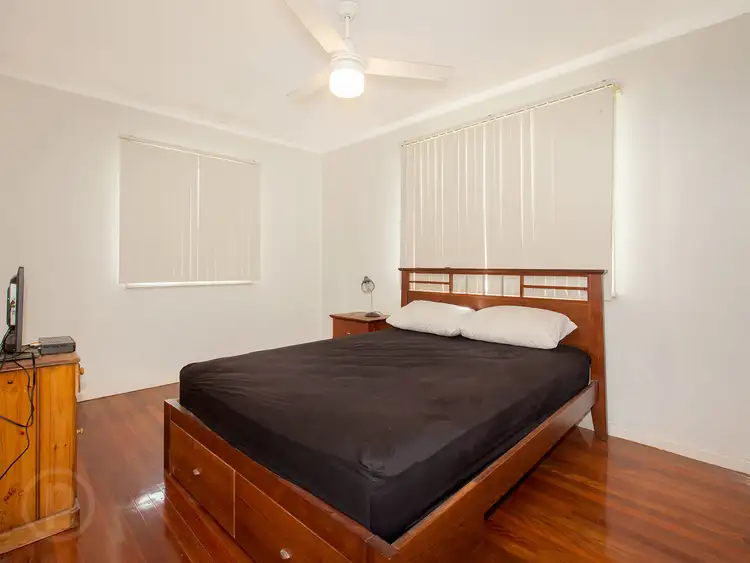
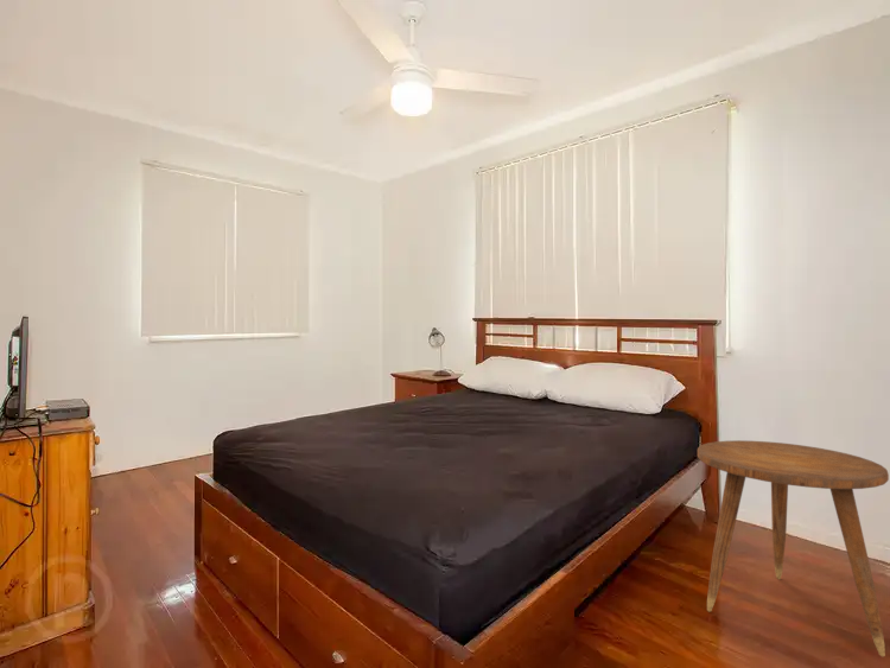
+ side table [697,439,890,659]
